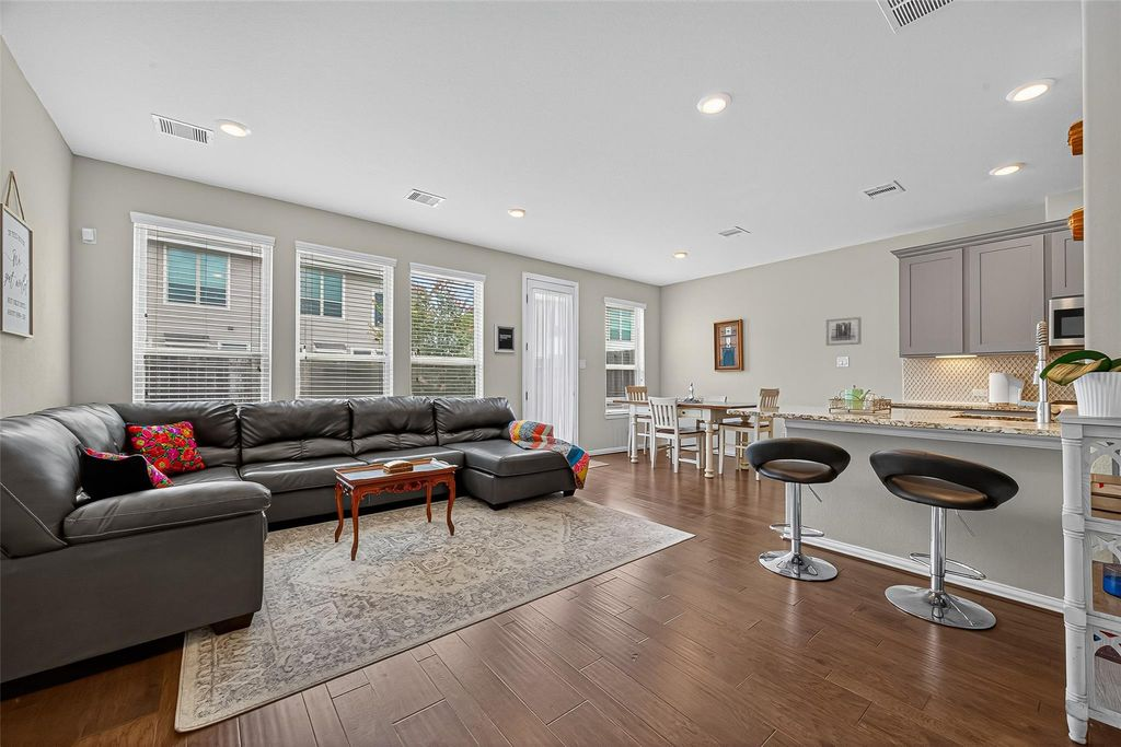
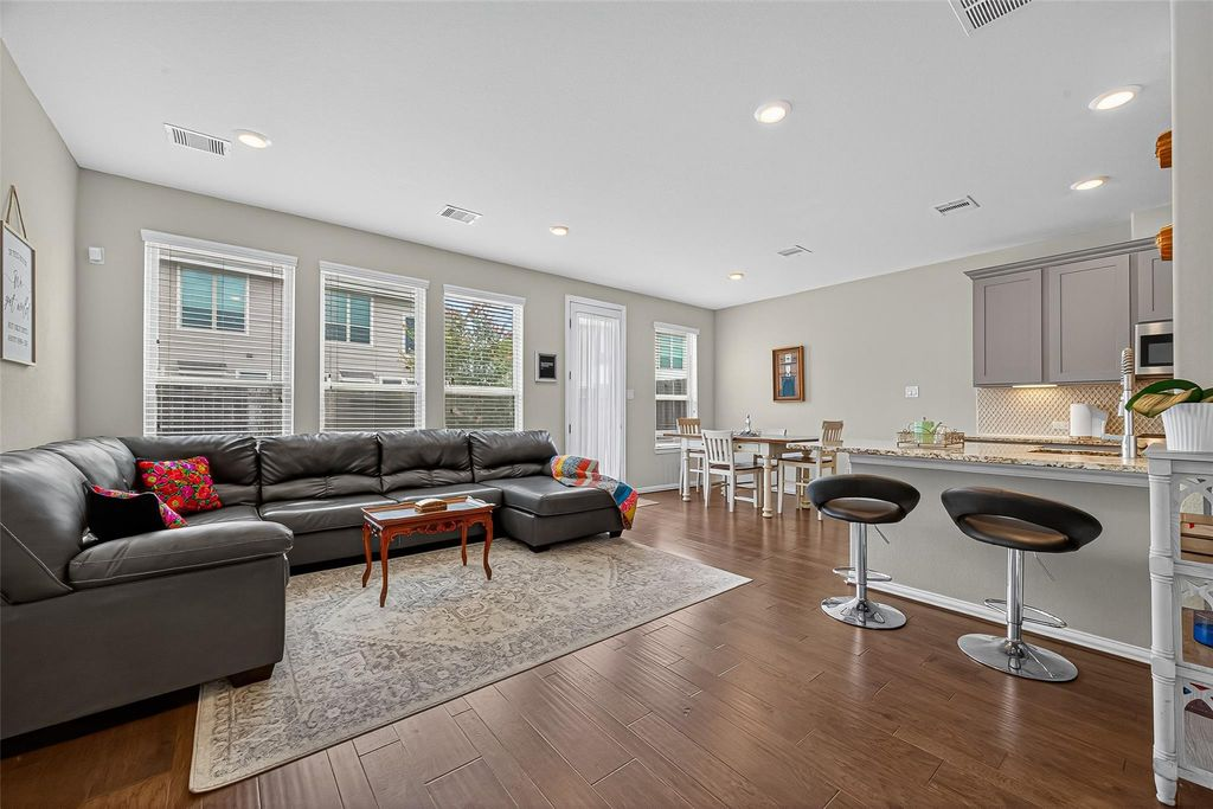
- wall art [825,316,862,347]
